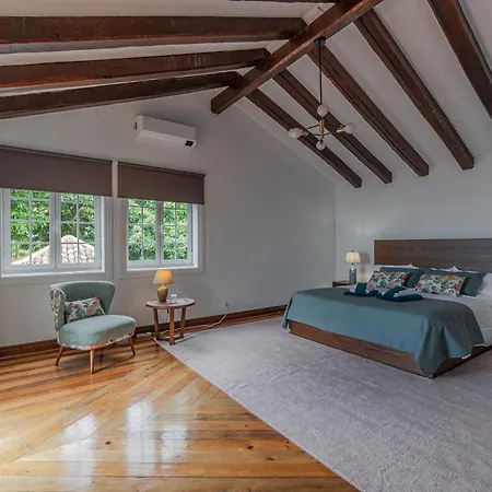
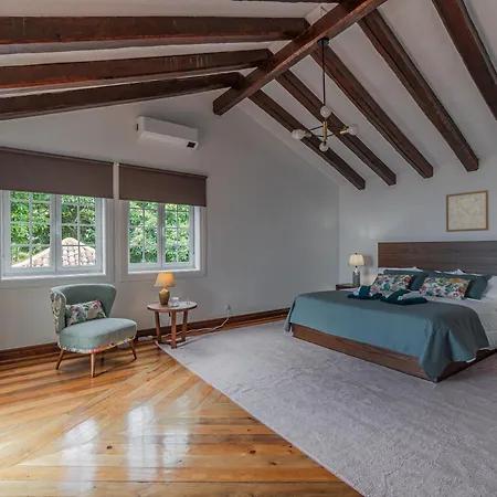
+ wall art [445,189,490,233]
